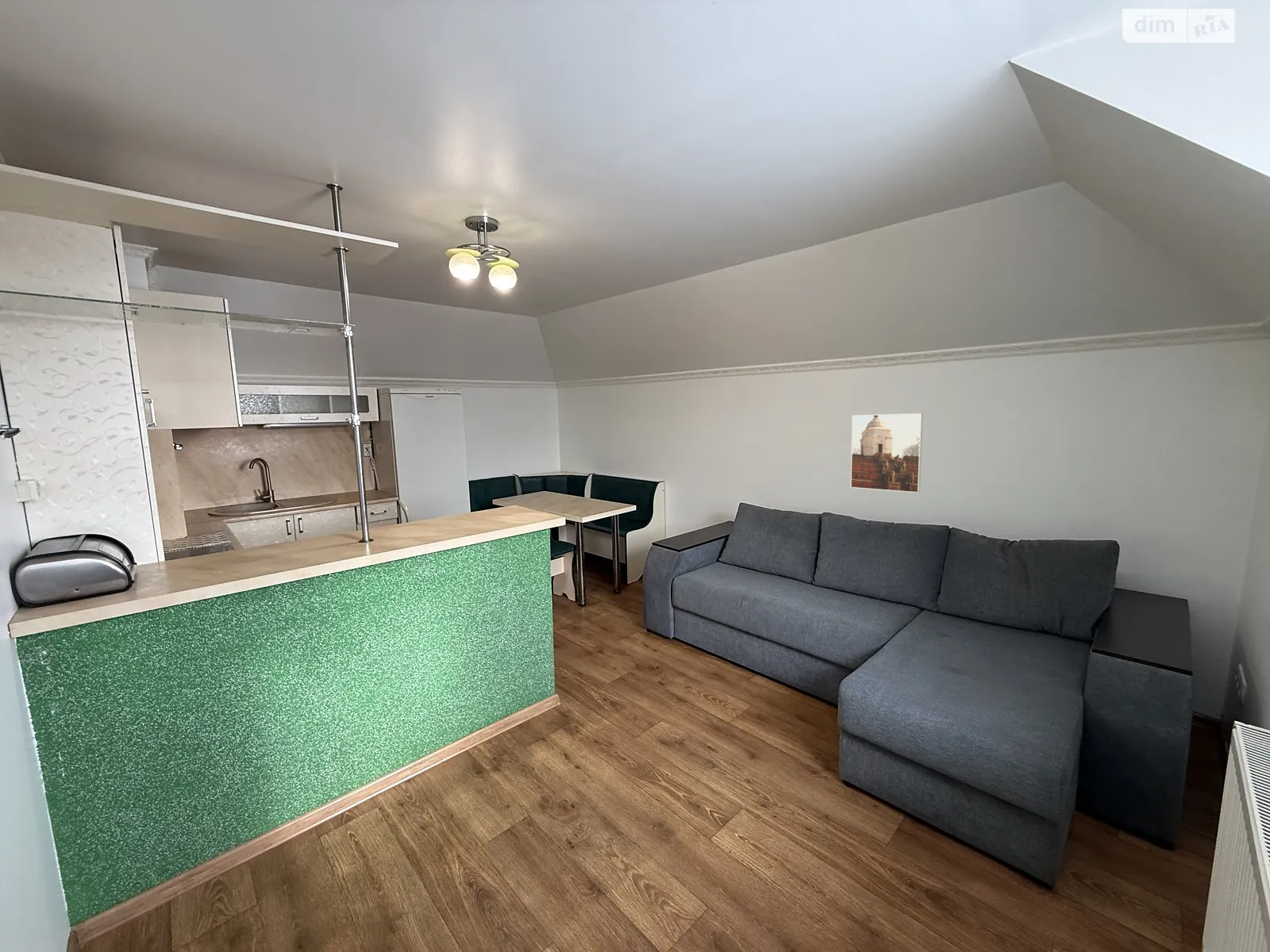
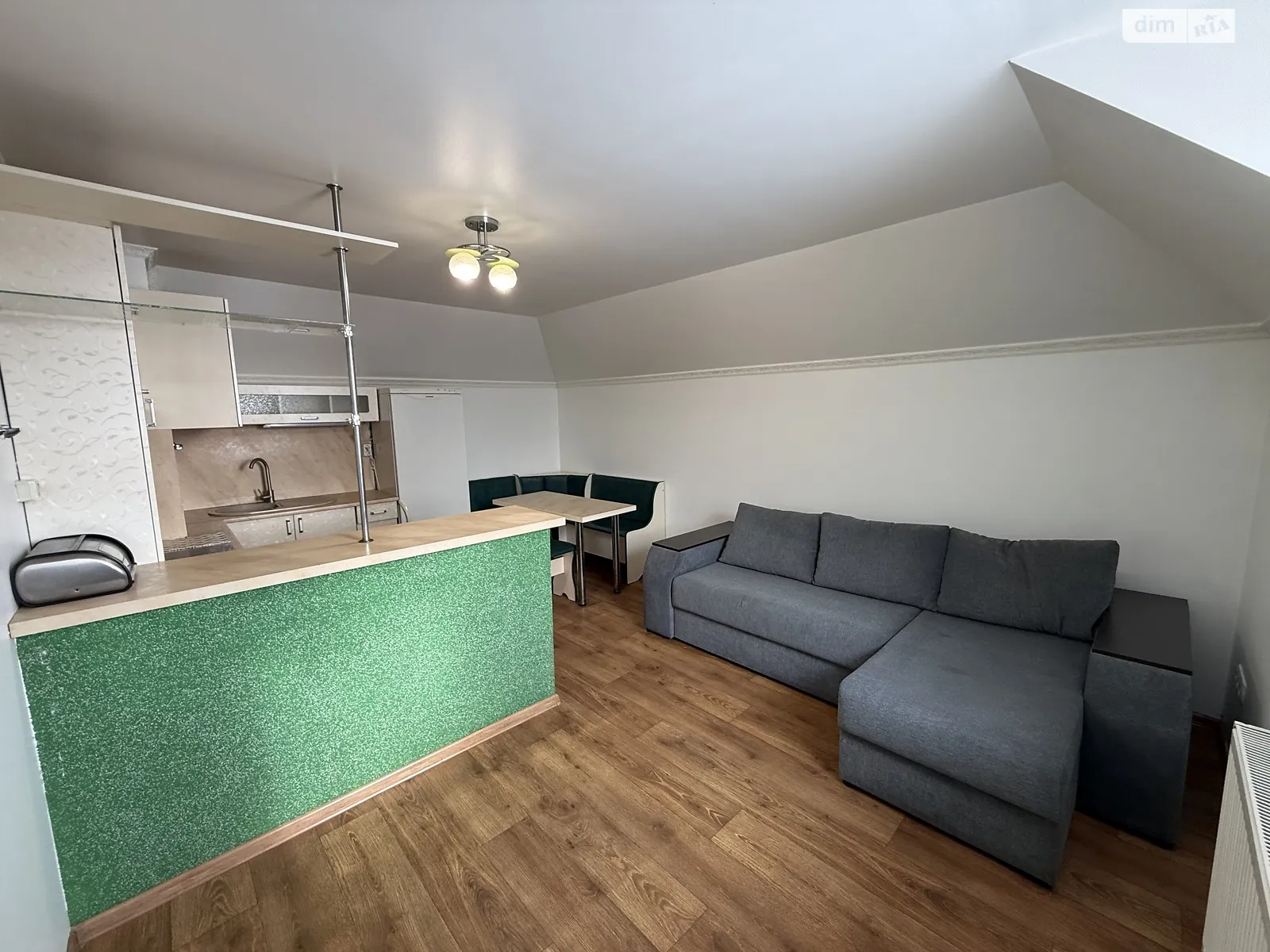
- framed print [850,413,924,493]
